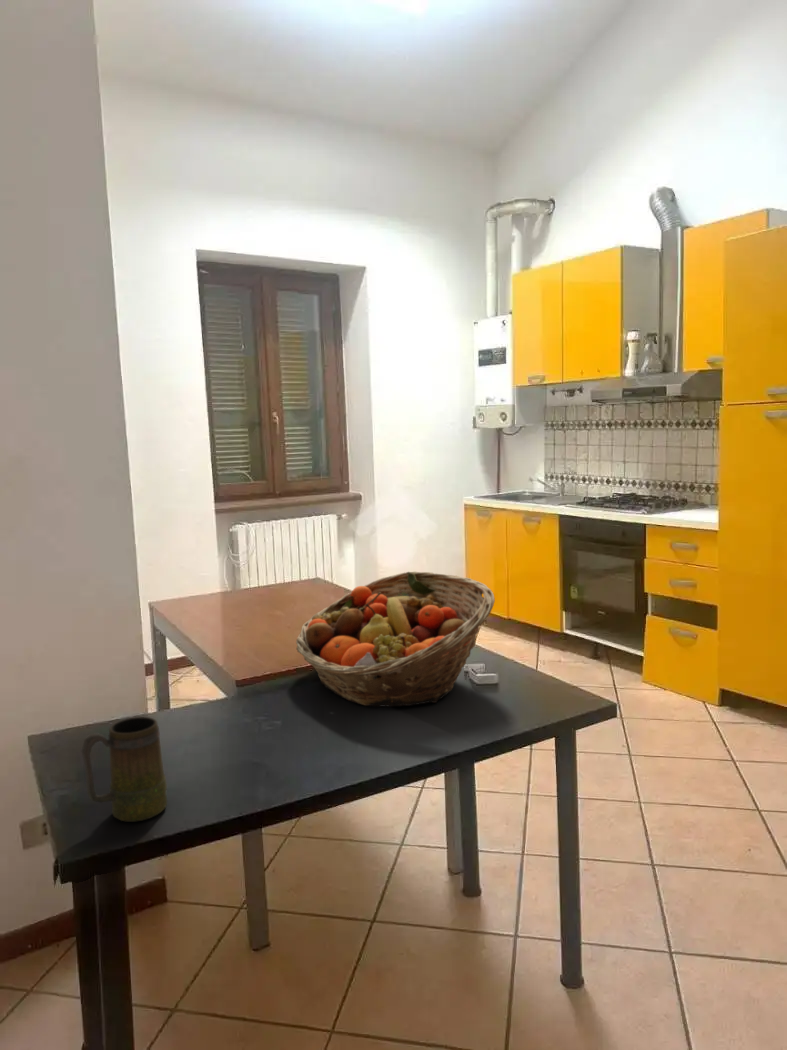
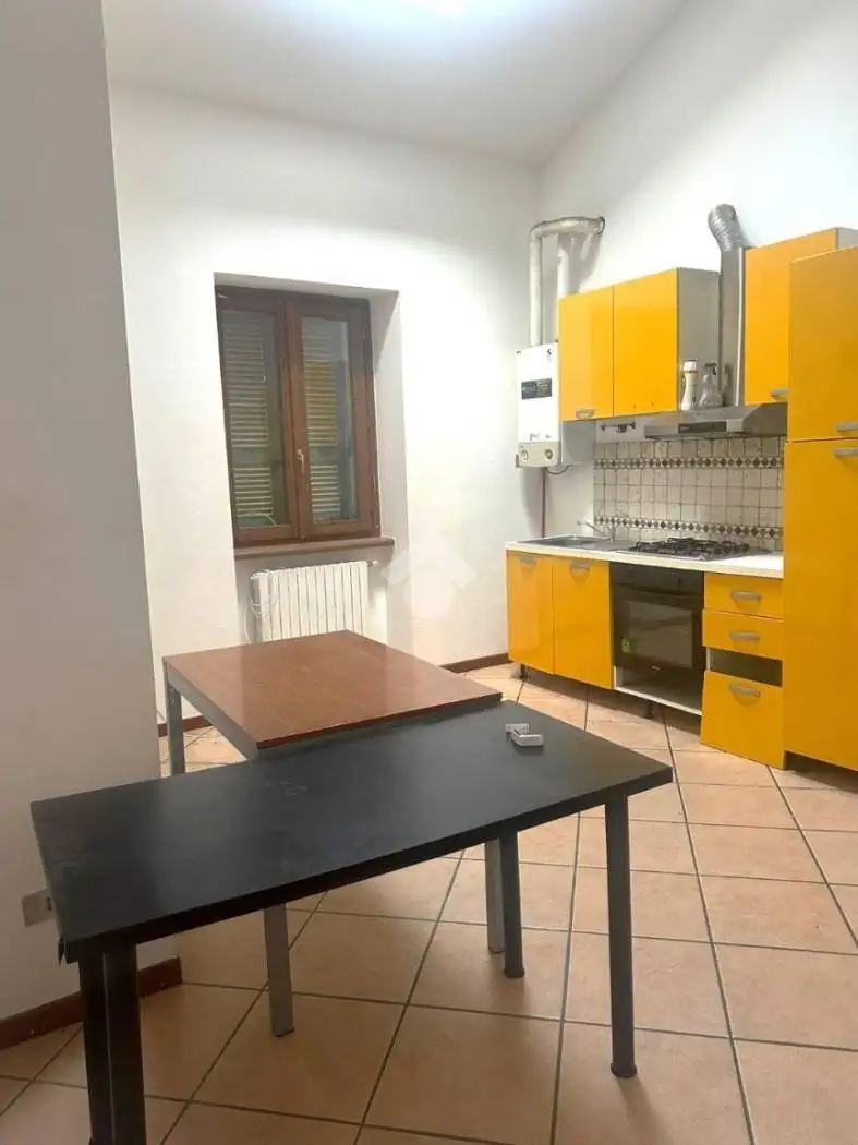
- mug [81,716,168,823]
- fruit basket [295,571,496,708]
